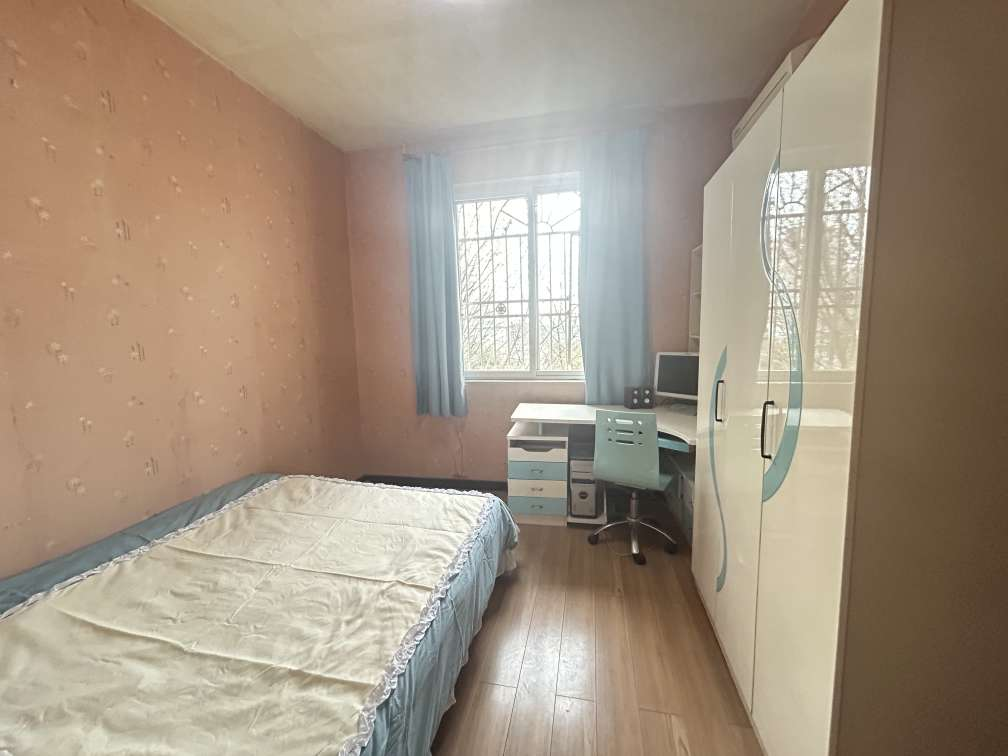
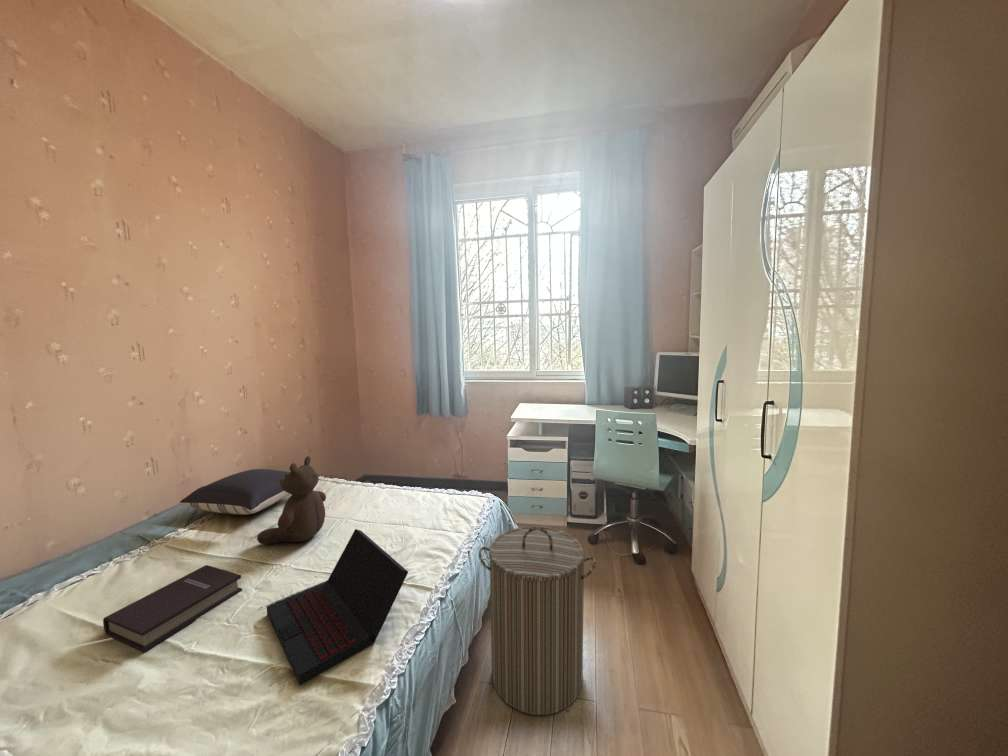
+ laundry hamper [478,525,597,716]
+ laptop [266,528,409,686]
+ book [102,564,243,653]
+ pillow [179,468,290,516]
+ teddy bear [256,455,327,545]
